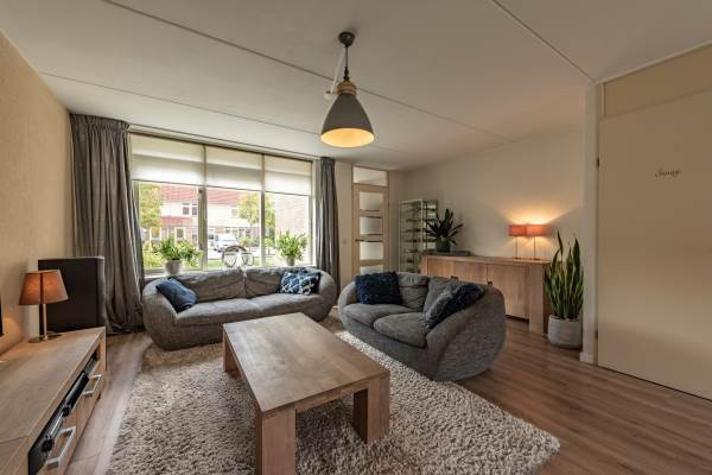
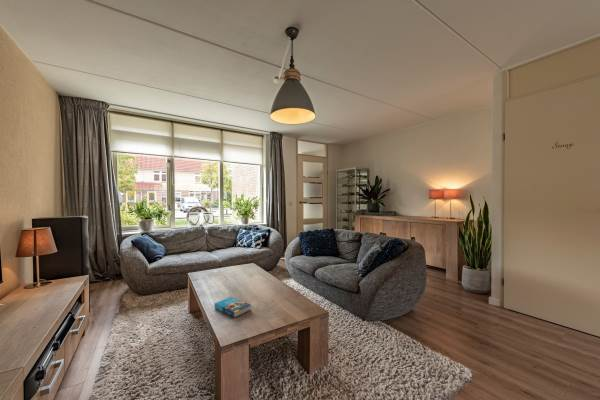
+ book [213,296,252,319]
